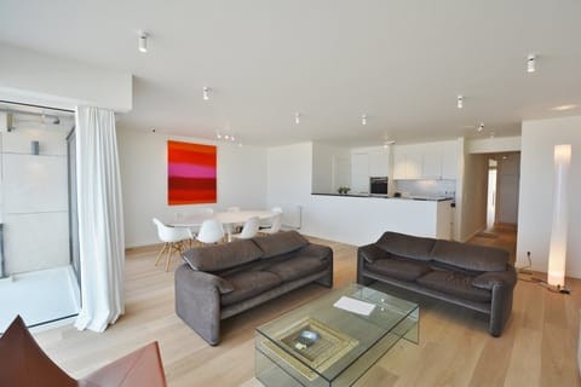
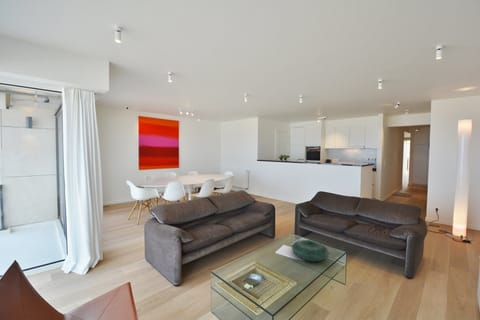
+ decorative bowl [291,239,330,263]
